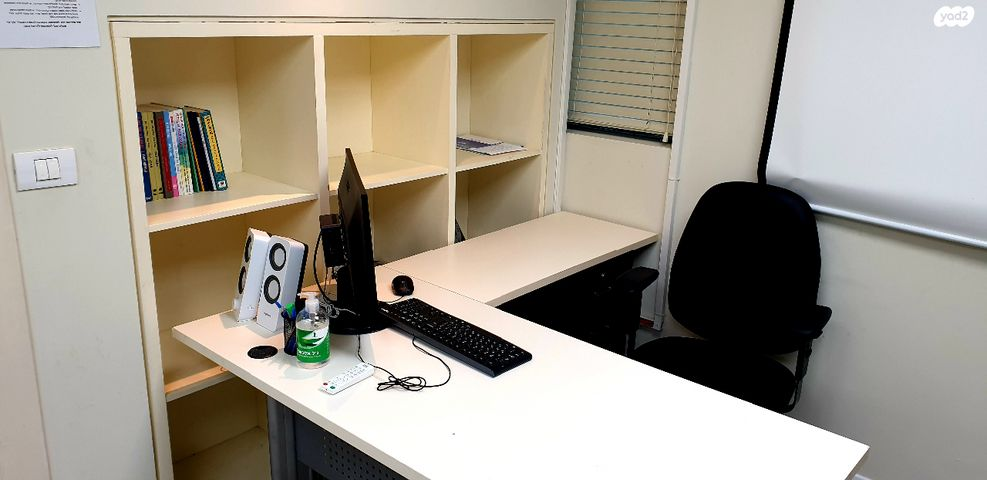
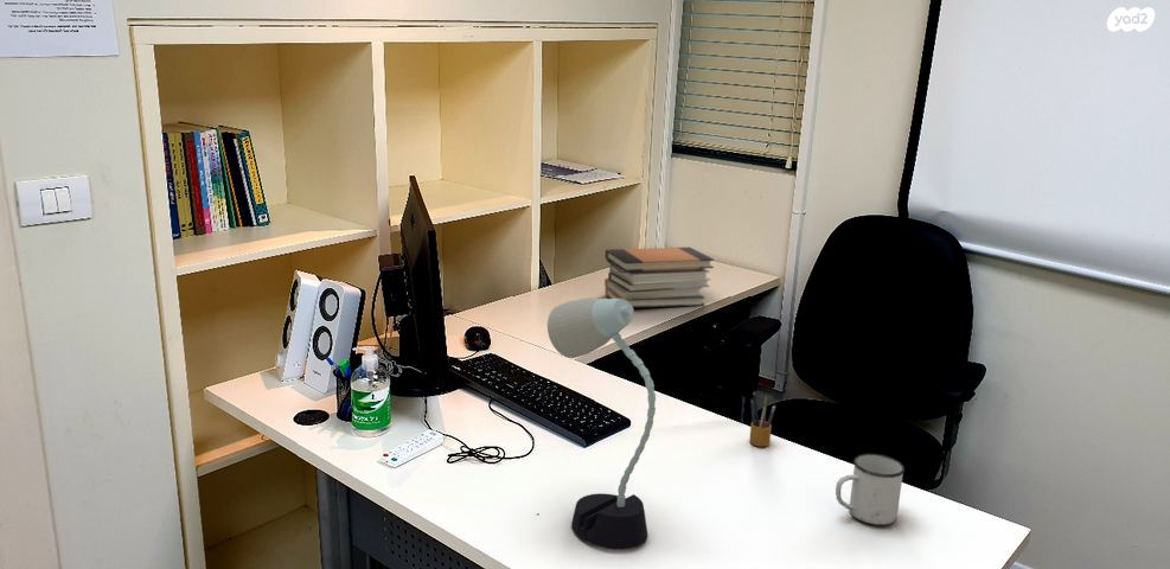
+ mug [835,453,906,526]
+ pencil box [748,391,776,448]
+ book stack [603,245,715,308]
+ desk lamp [546,296,657,551]
